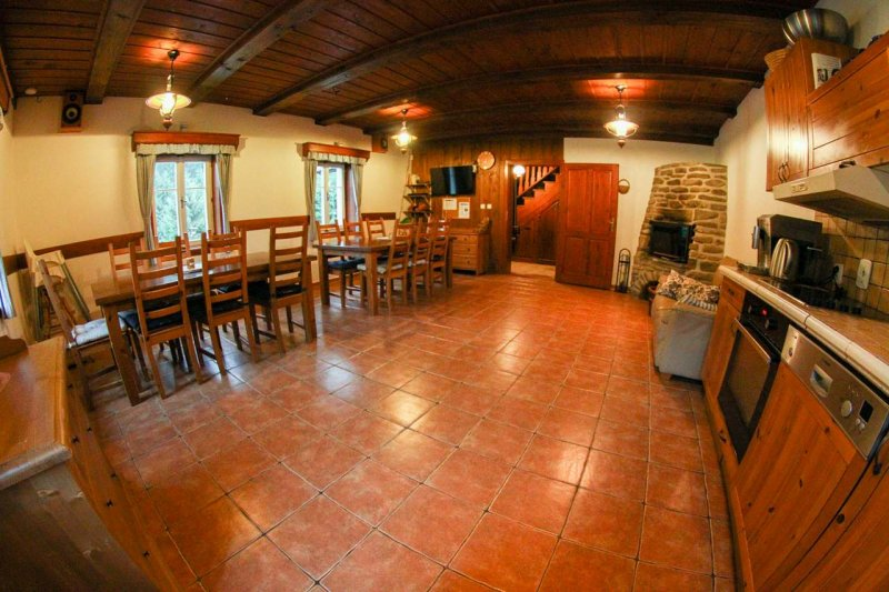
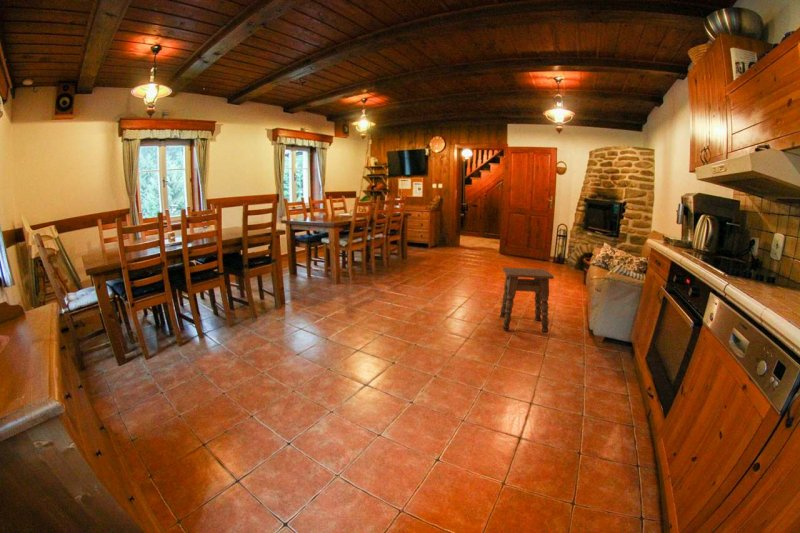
+ side table [499,266,555,334]
